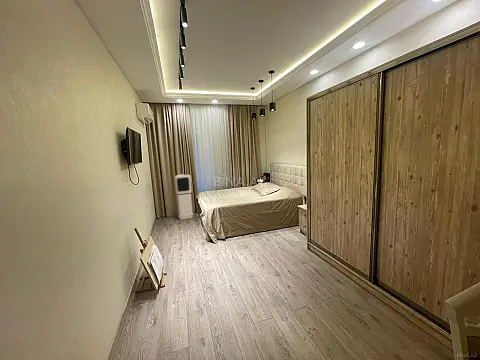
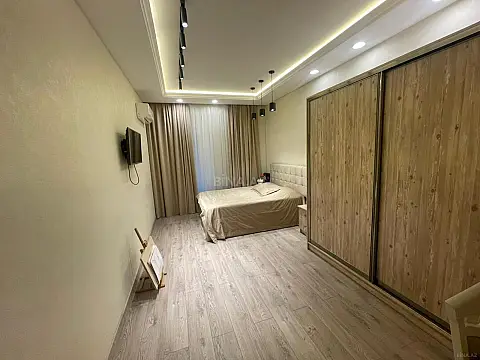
- air purifier [174,173,194,220]
